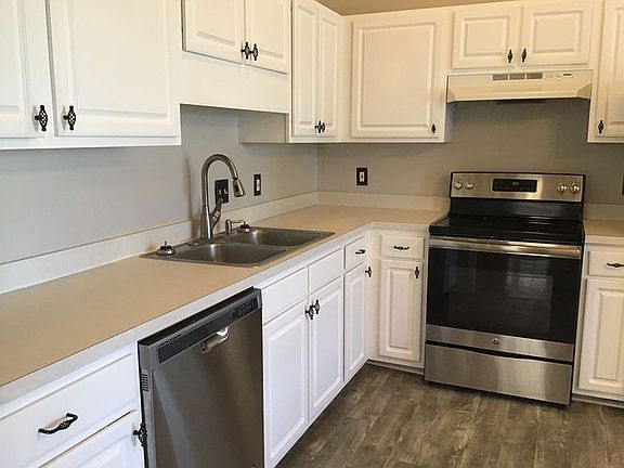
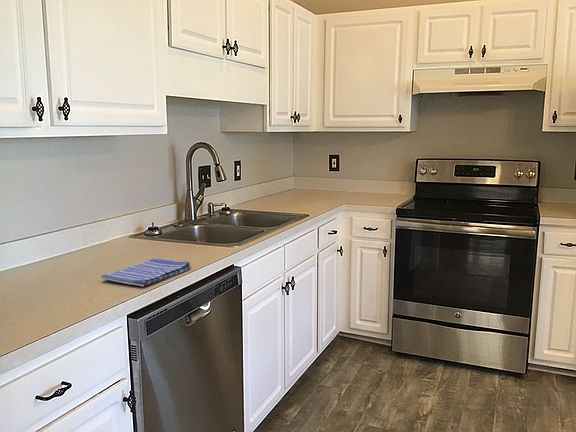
+ dish towel [100,258,192,288]
